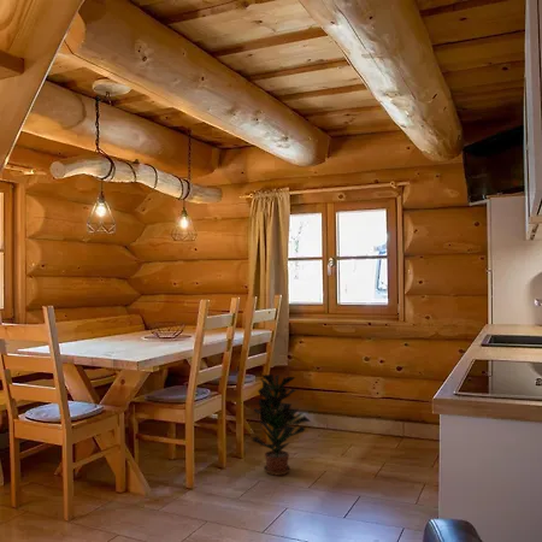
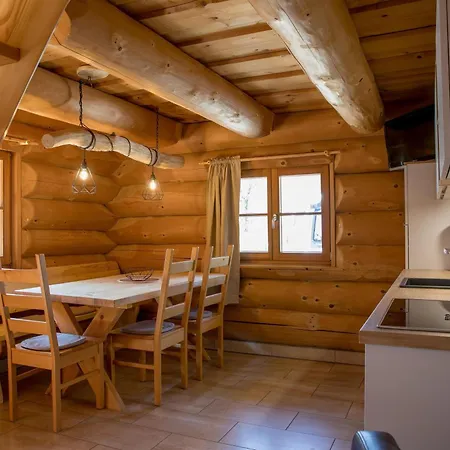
- potted plant [251,373,312,477]
